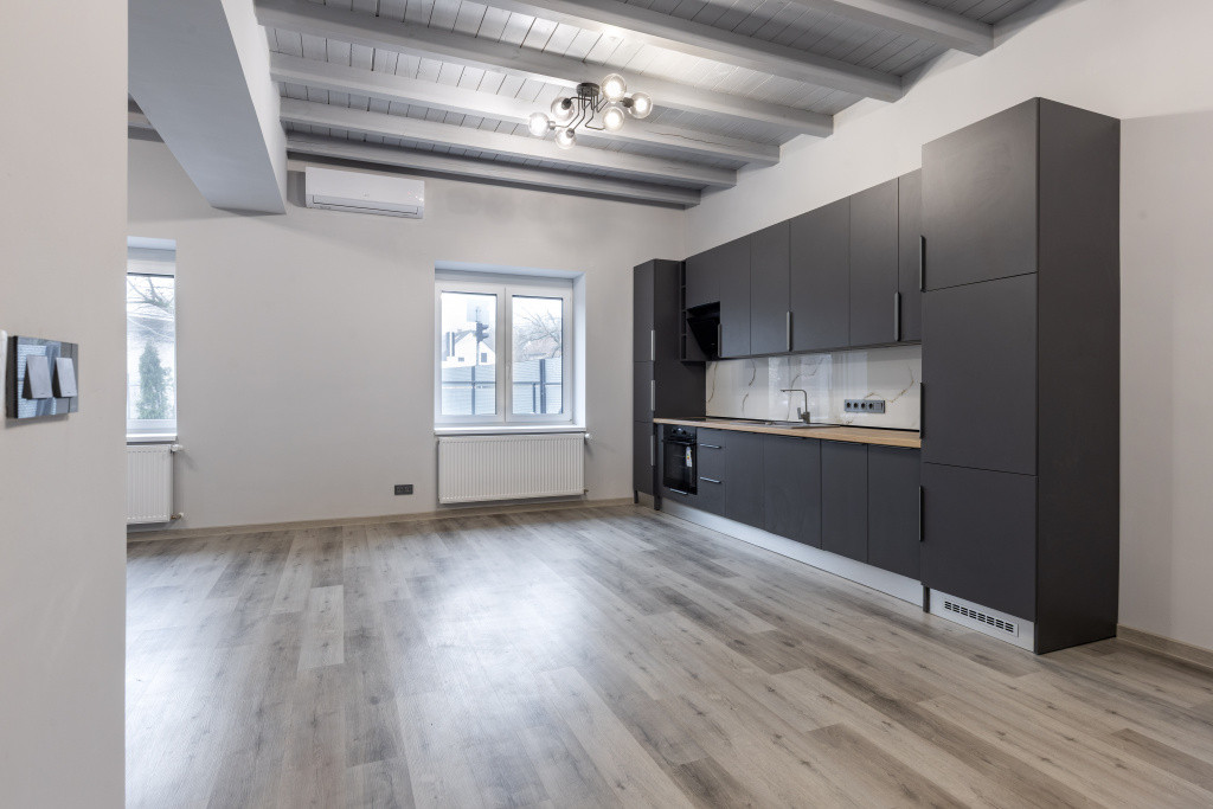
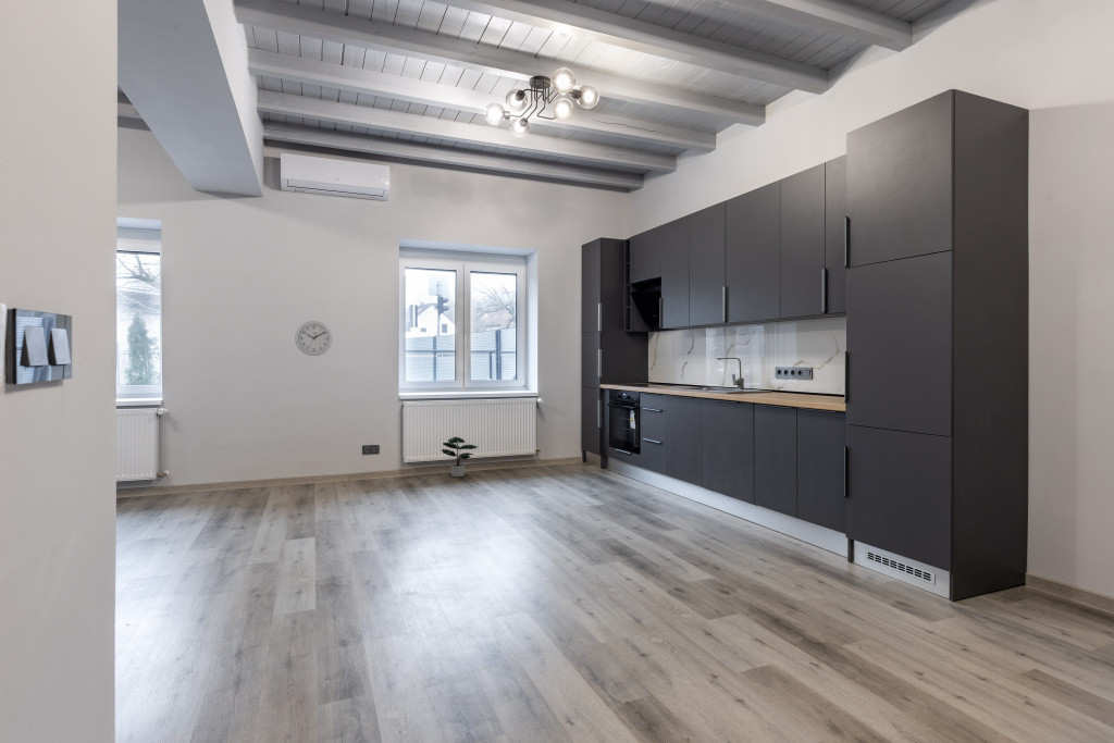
+ wall clock [294,320,334,357]
+ potted plant [441,436,479,479]
